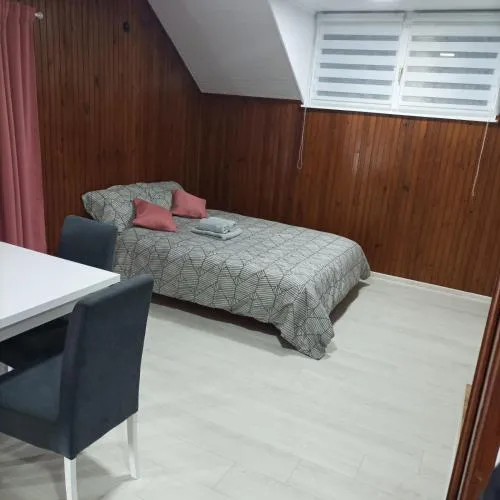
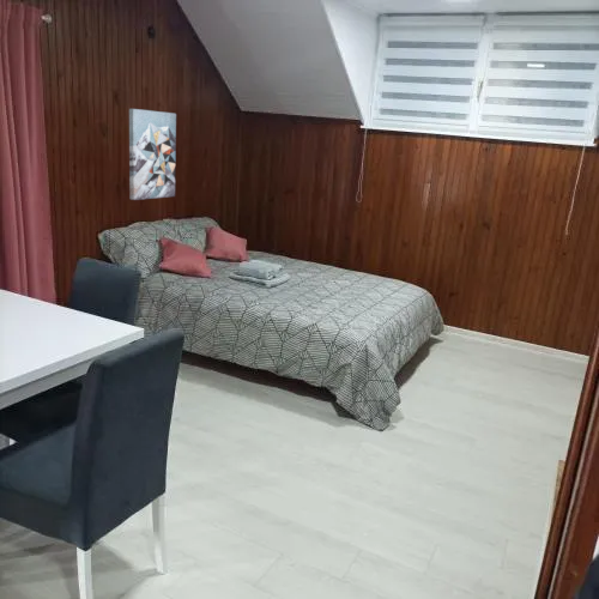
+ wall art [128,108,177,201]
